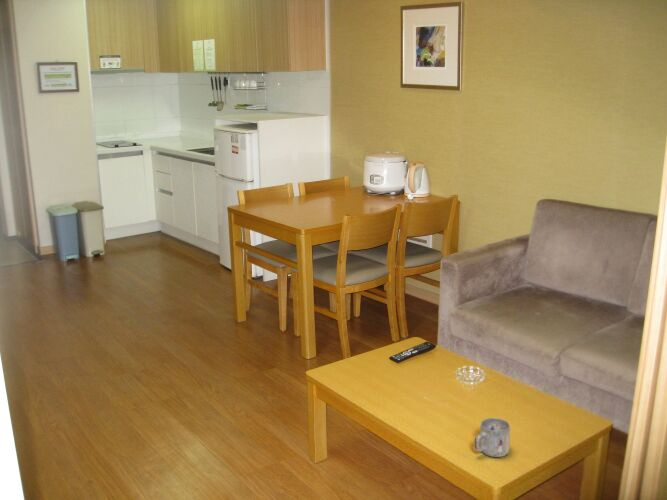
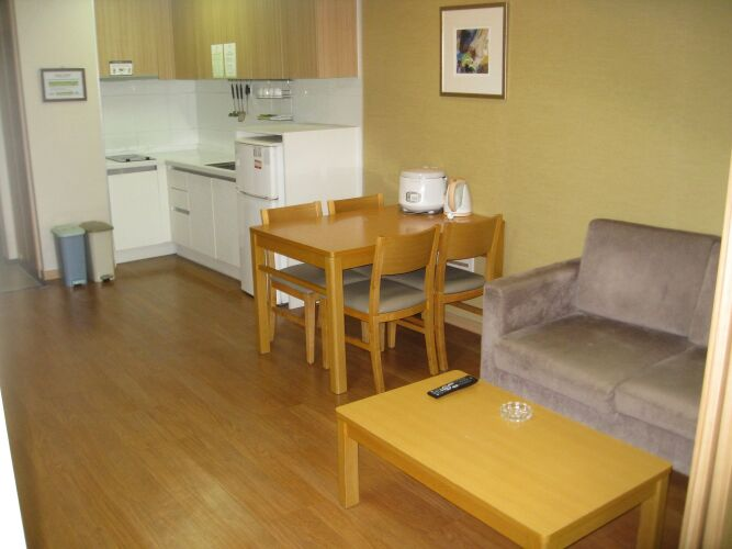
- mug [473,417,511,458]
